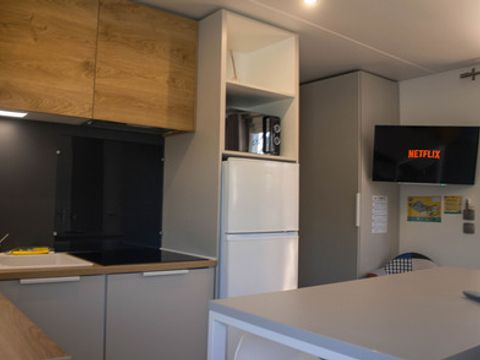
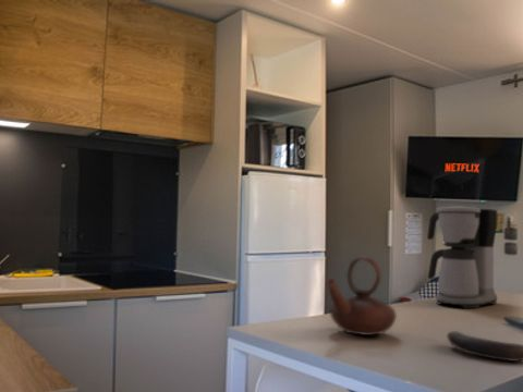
+ coffee maker [426,206,498,309]
+ teapot [326,255,398,336]
+ banana [446,330,523,363]
